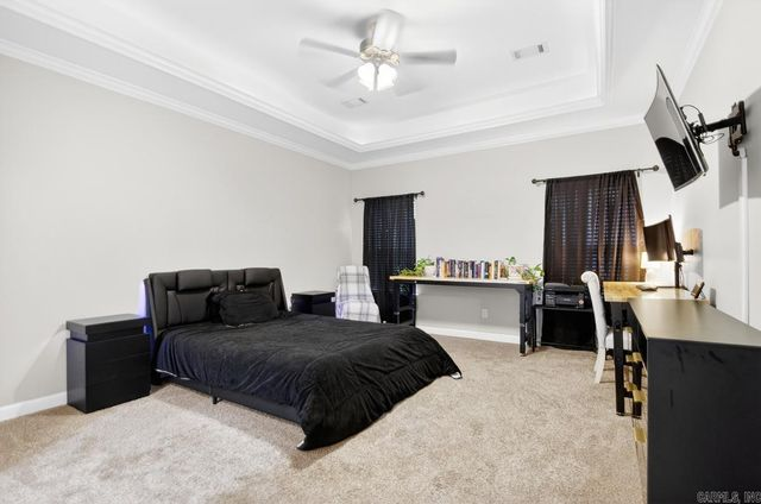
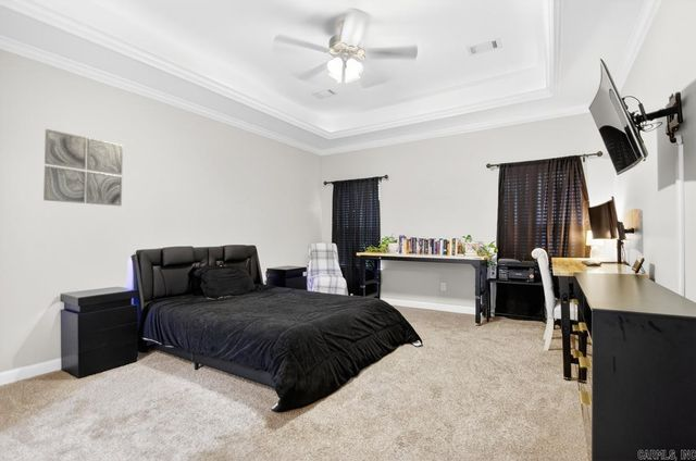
+ wall art [42,128,124,207]
